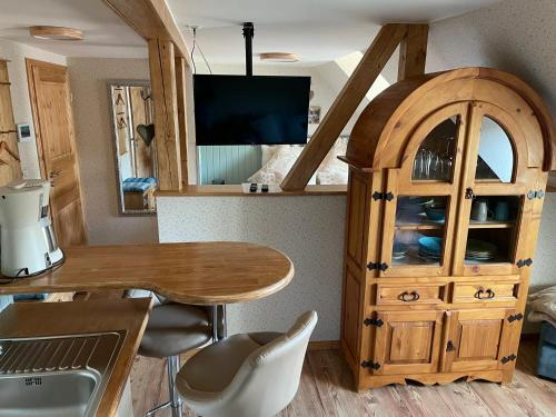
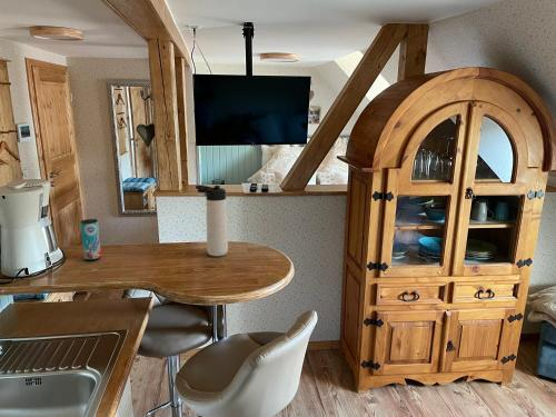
+ beverage can [80,218,102,261]
+ thermos bottle [195,183,229,257]
